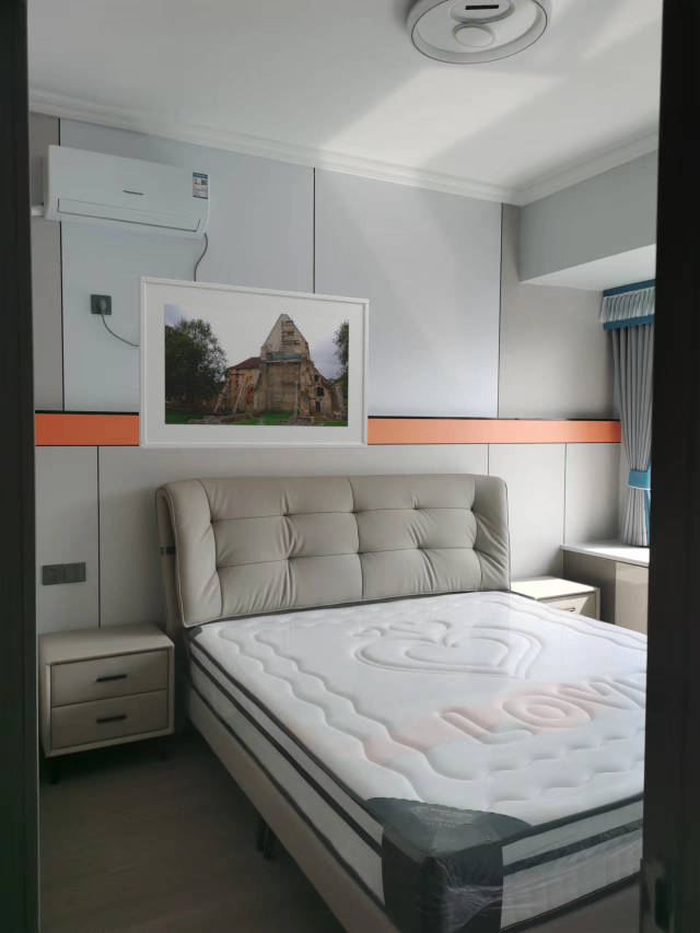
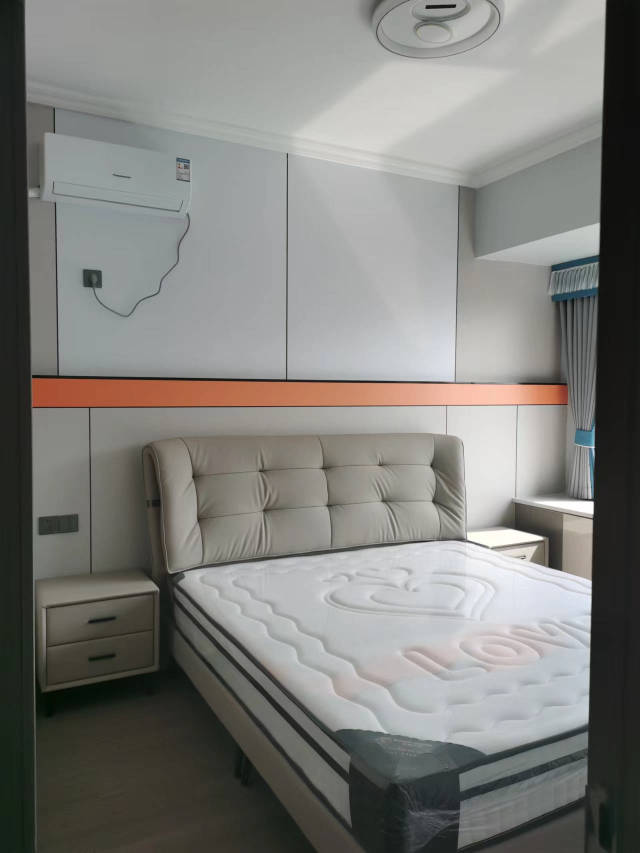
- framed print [138,275,370,450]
